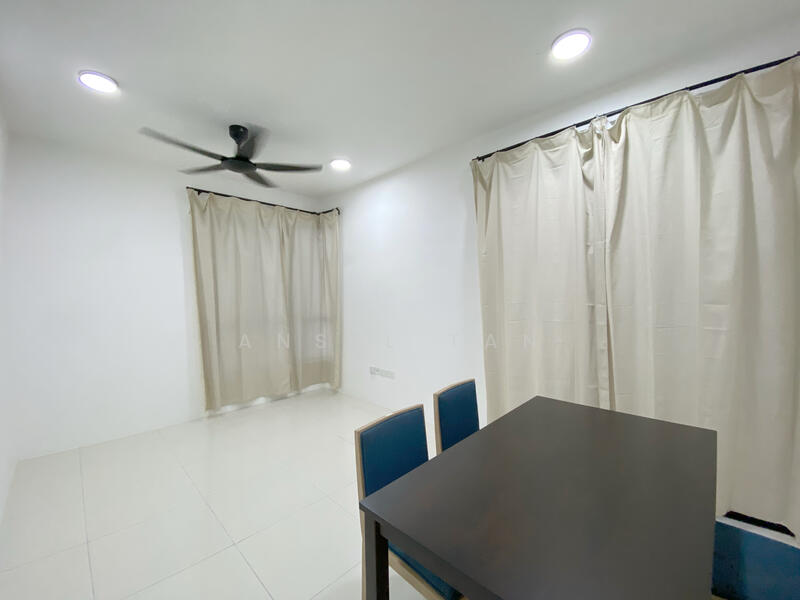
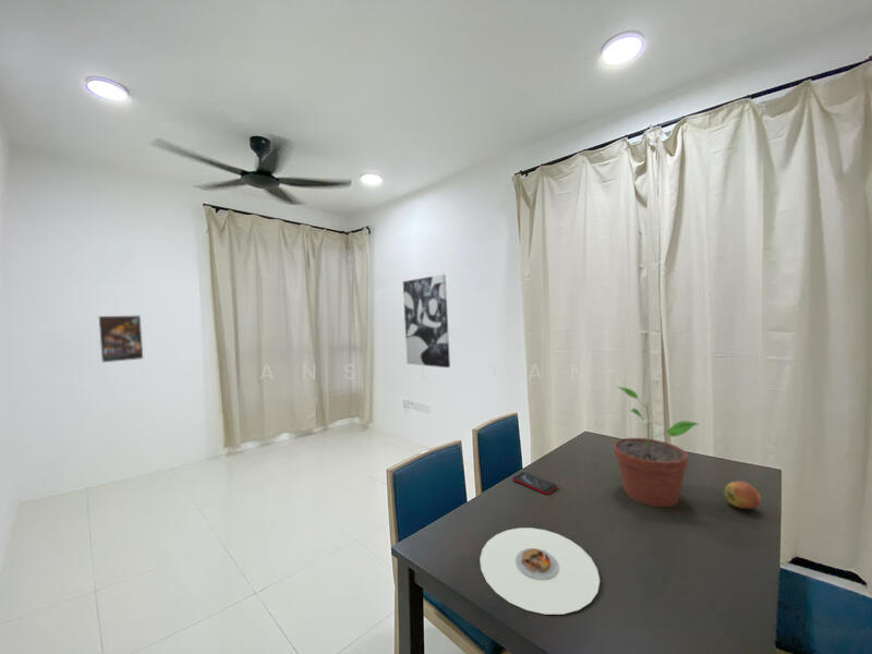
+ wall art [402,274,451,368]
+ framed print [98,315,144,363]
+ plate [479,526,601,615]
+ apple [724,480,762,510]
+ smartphone [511,471,559,496]
+ potted plant [613,385,700,508]
